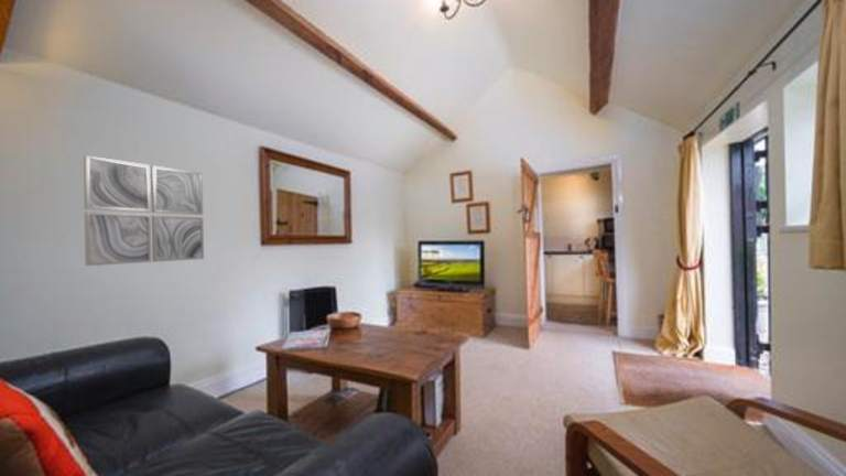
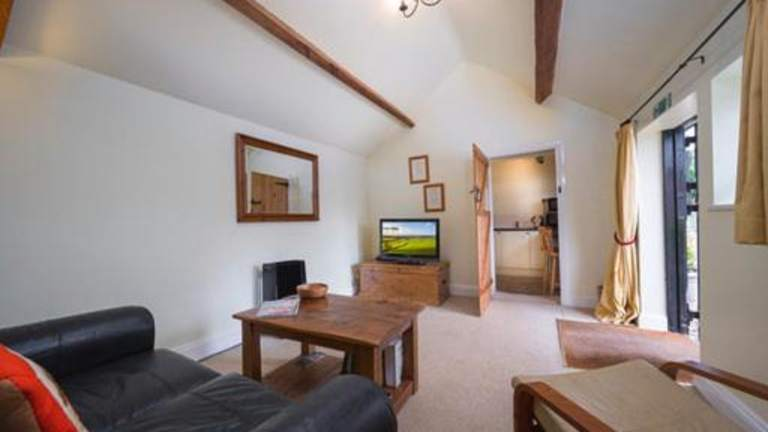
- wall art [83,154,205,267]
